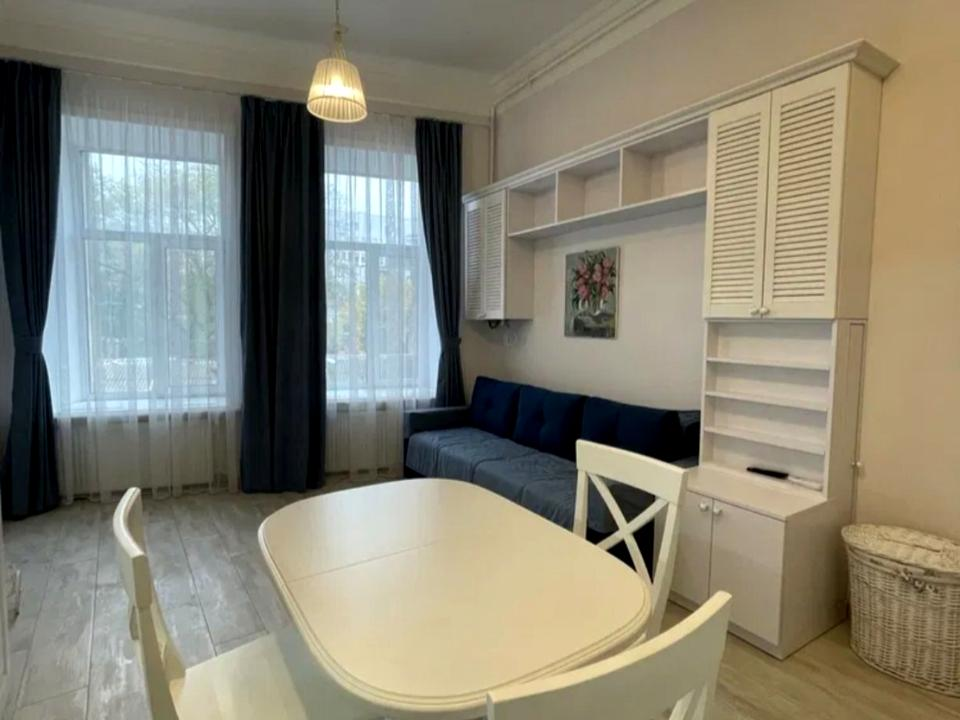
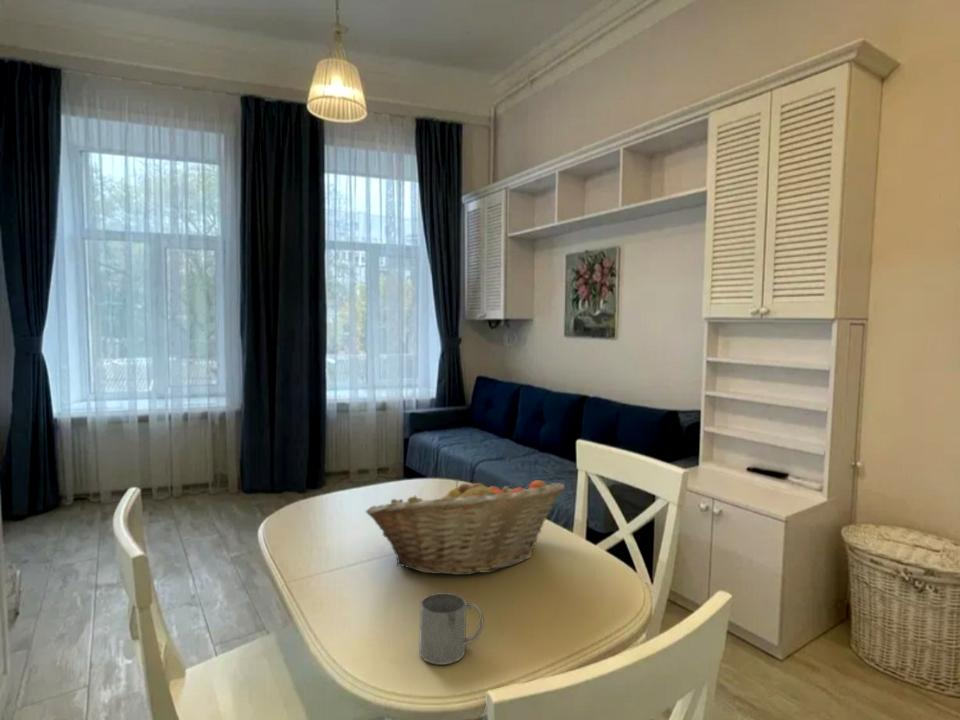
+ fruit basket [365,477,566,576]
+ mug [418,591,484,666]
